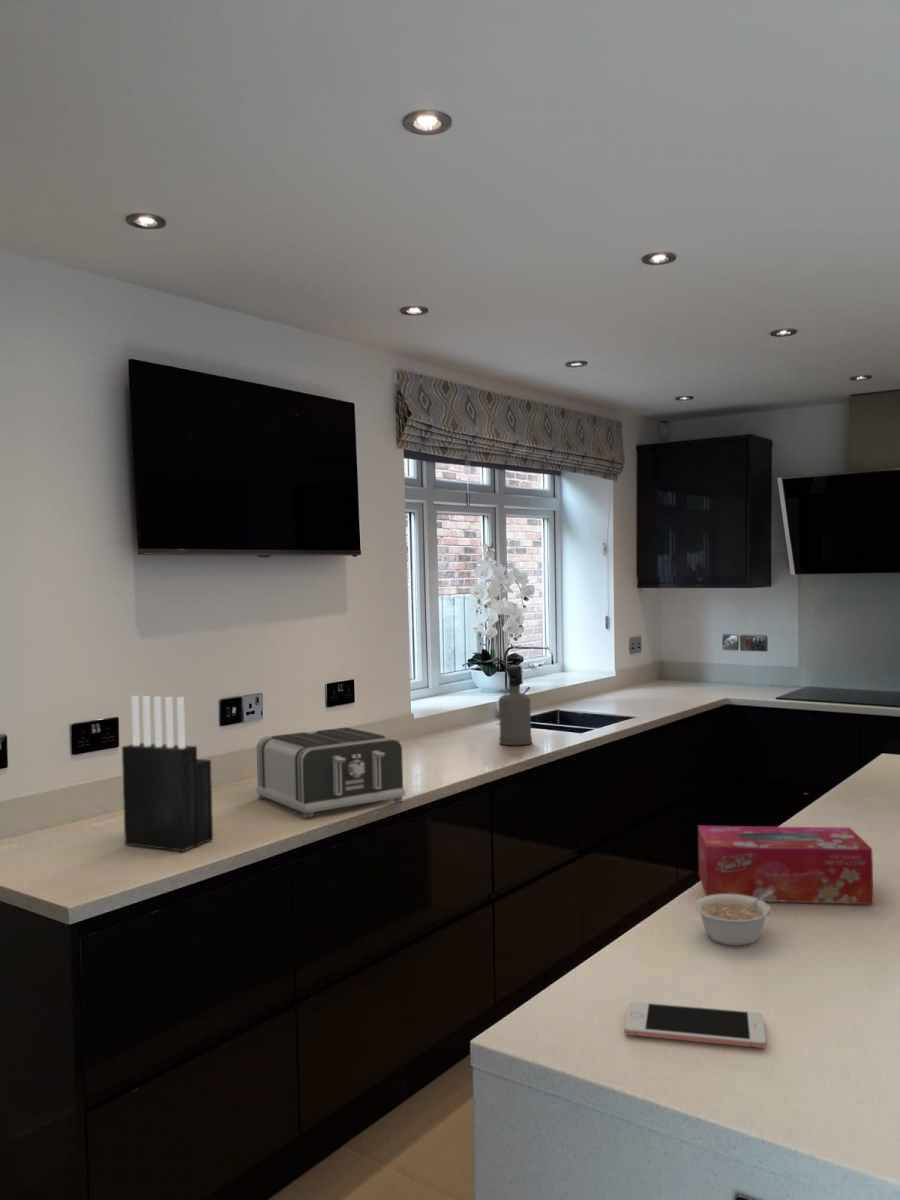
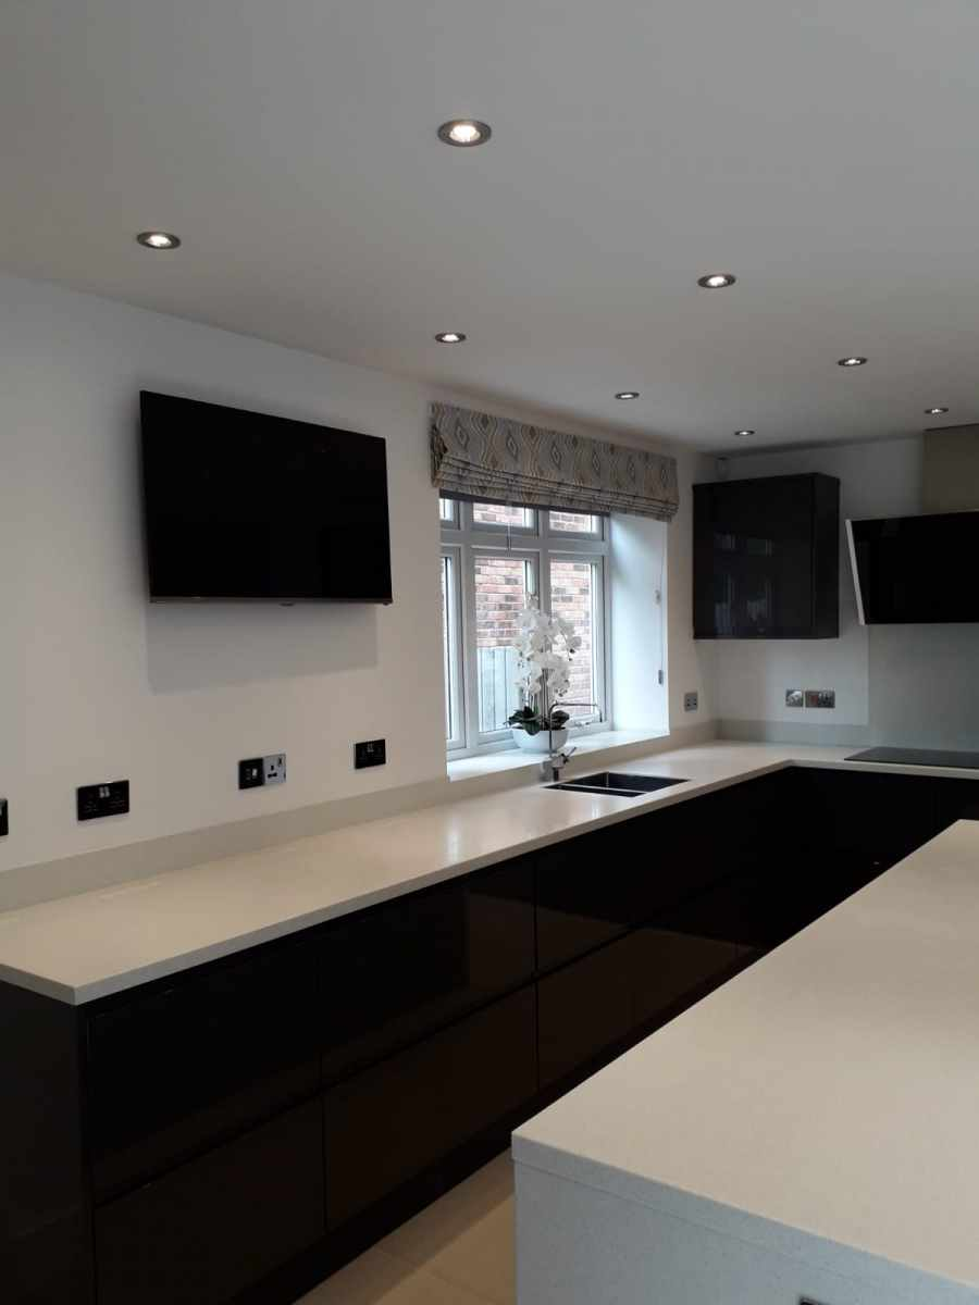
- spray bottle [498,664,533,746]
- cell phone [624,1000,767,1049]
- tissue box [697,825,874,905]
- toaster [255,726,406,818]
- knife block [121,695,214,852]
- legume [693,890,772,946]
